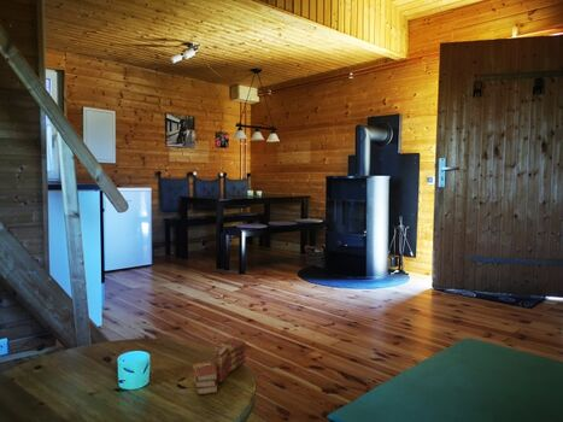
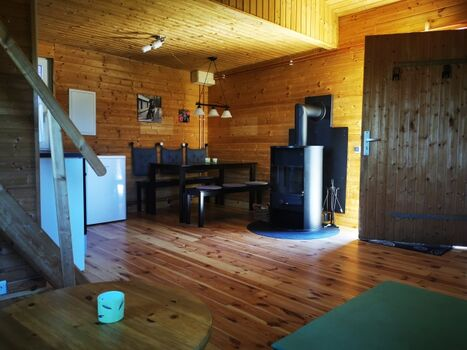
- book [192,336,247,395]
